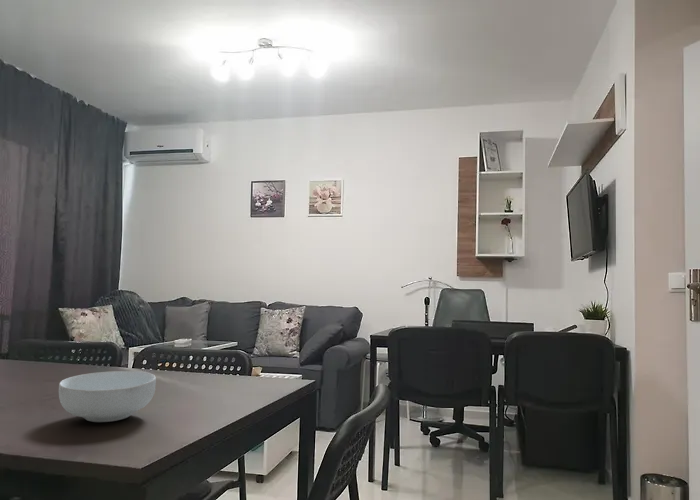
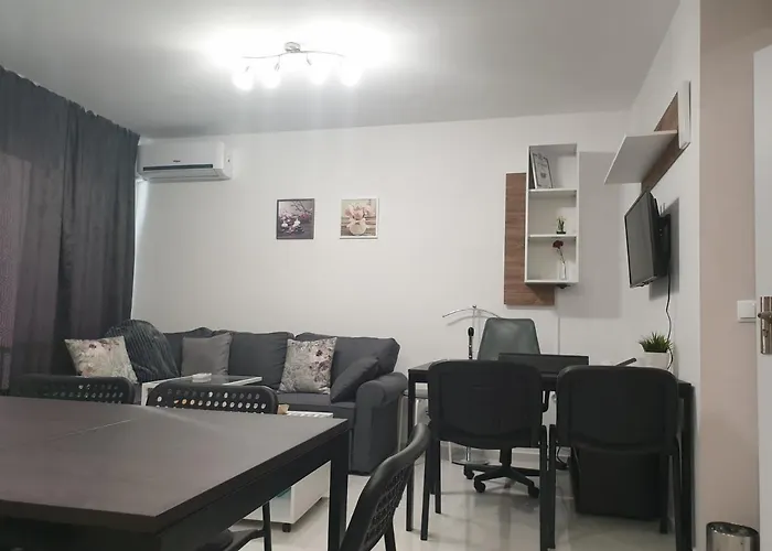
- cereal bowl [58,370,157,423]
